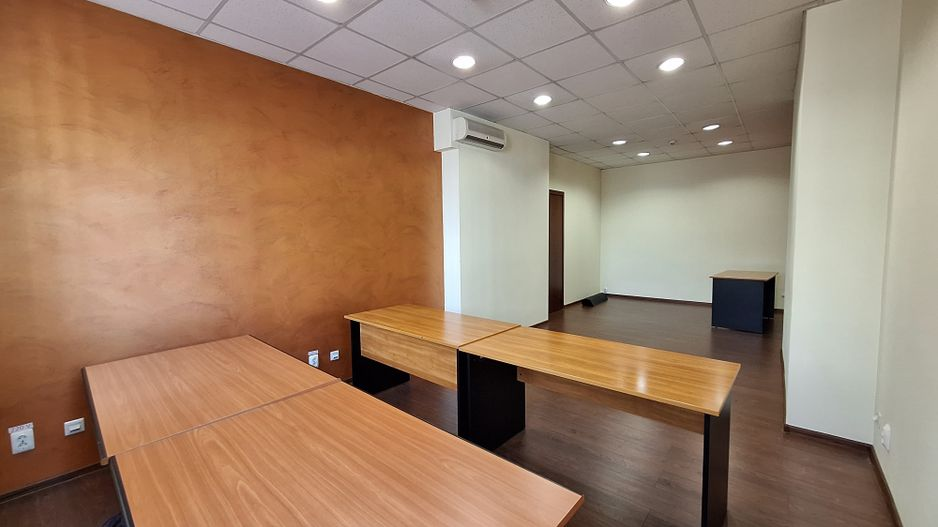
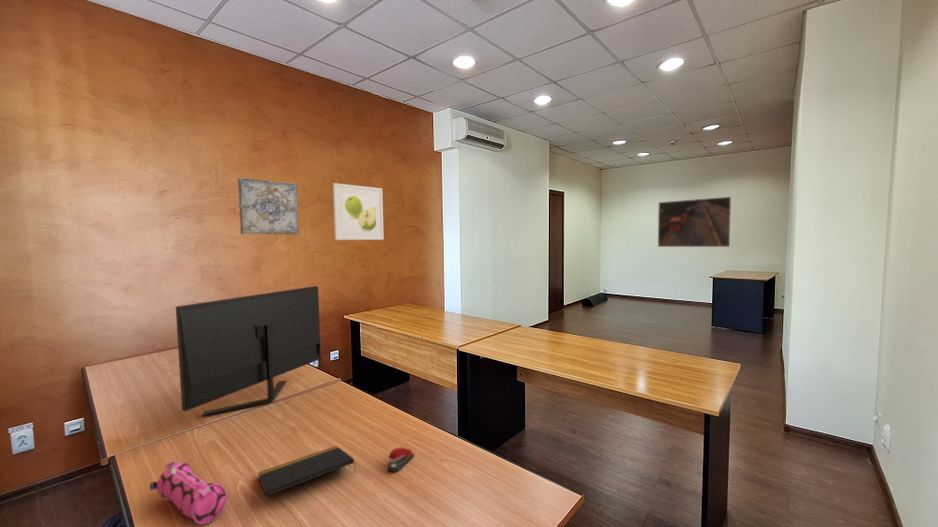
+ stapler [387,446,415,473]
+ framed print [332,182,385,241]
+ pencil case [149,460,228,526]
+ notepad [257,445,357,497]
+ wall art [237,177,300,235]
+ monitor [175,285,322,417]
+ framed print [657,196,732,248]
